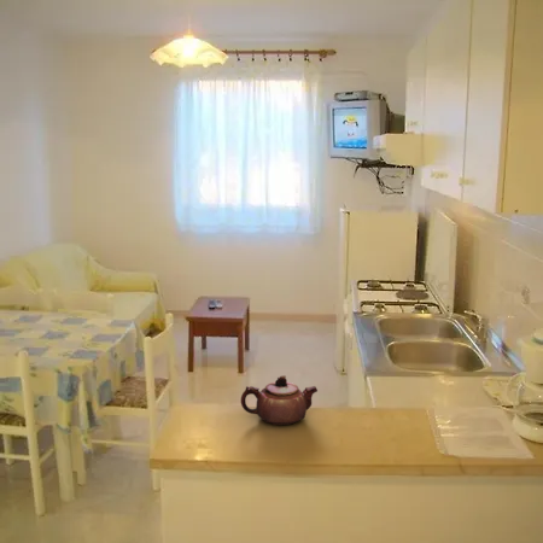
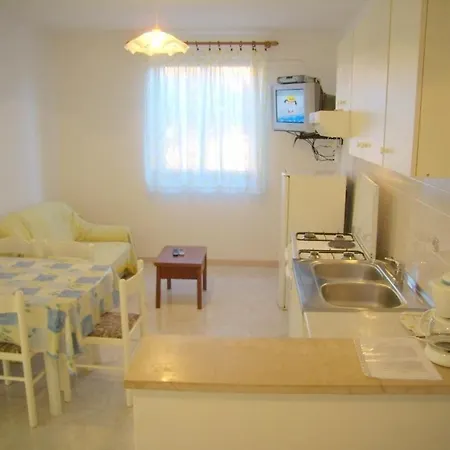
- teapot [240,374,319,426]
